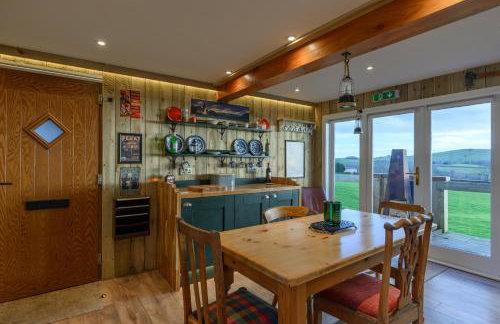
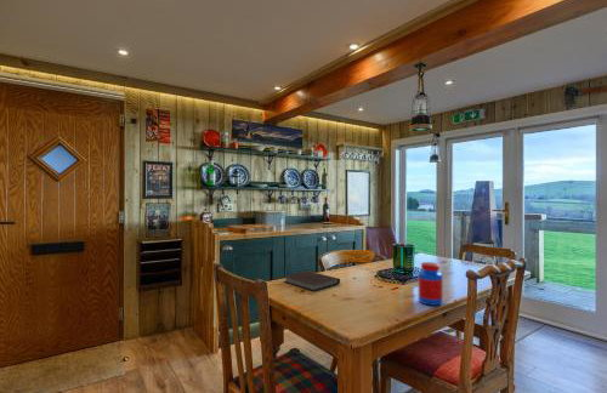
+ jar [418,261,444,307]
+ notebook [283,270,341,292]
